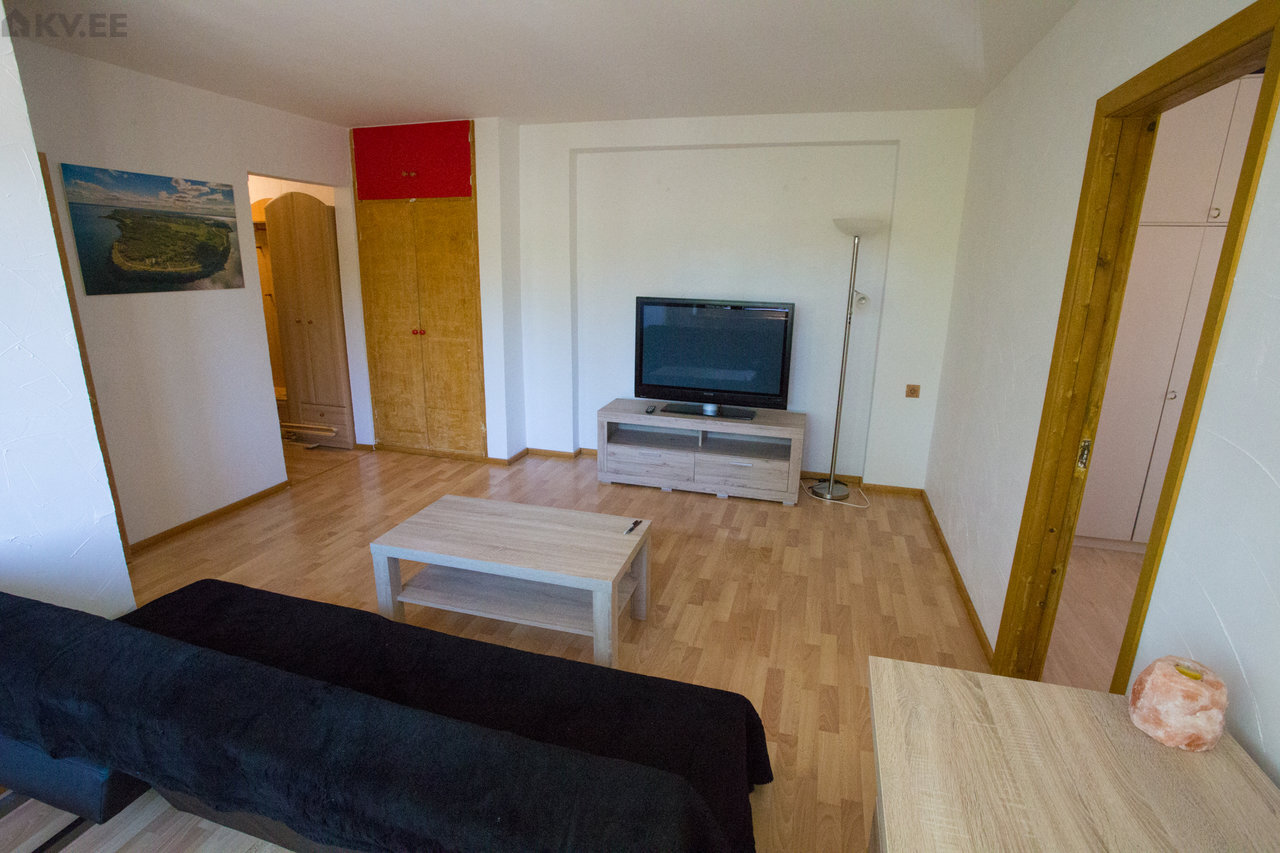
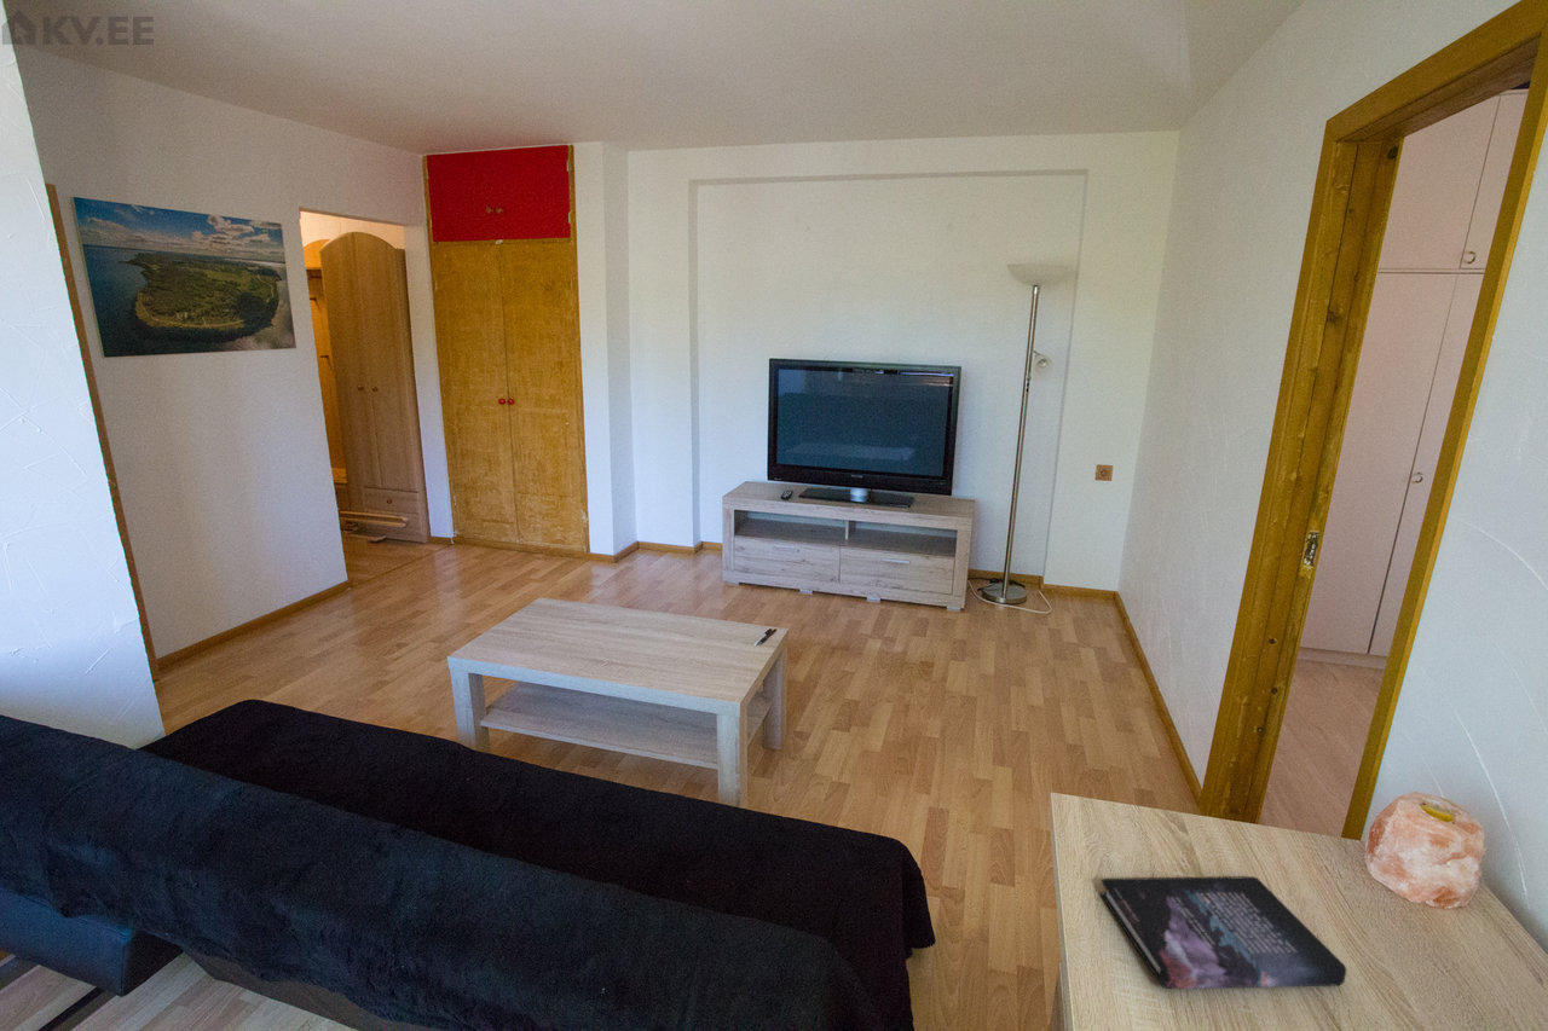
+ book [1098,875,1347,990]
